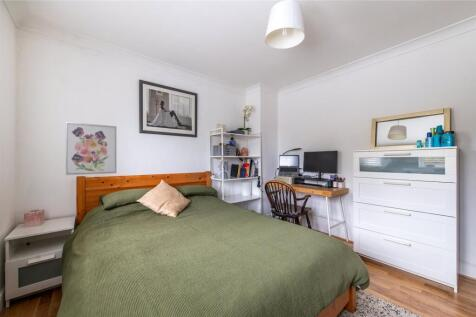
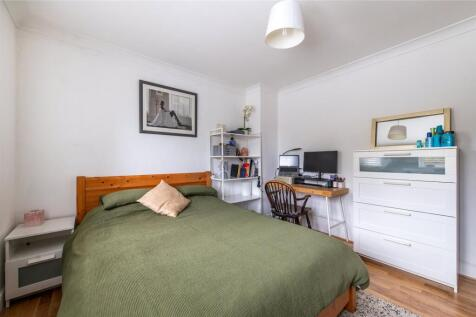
- wall art [65,121,117,176]
